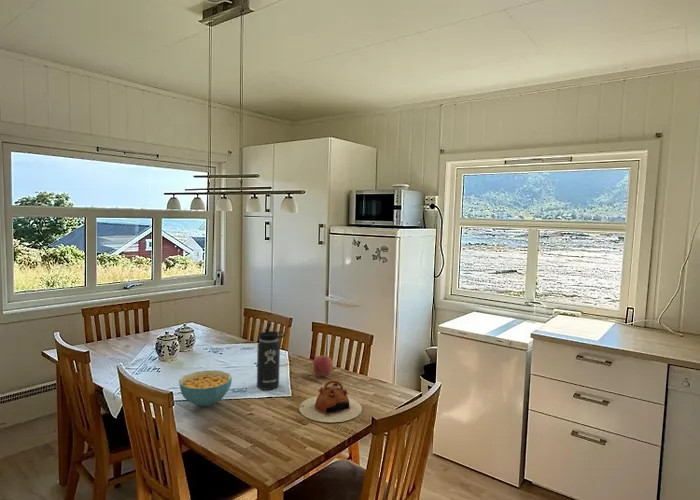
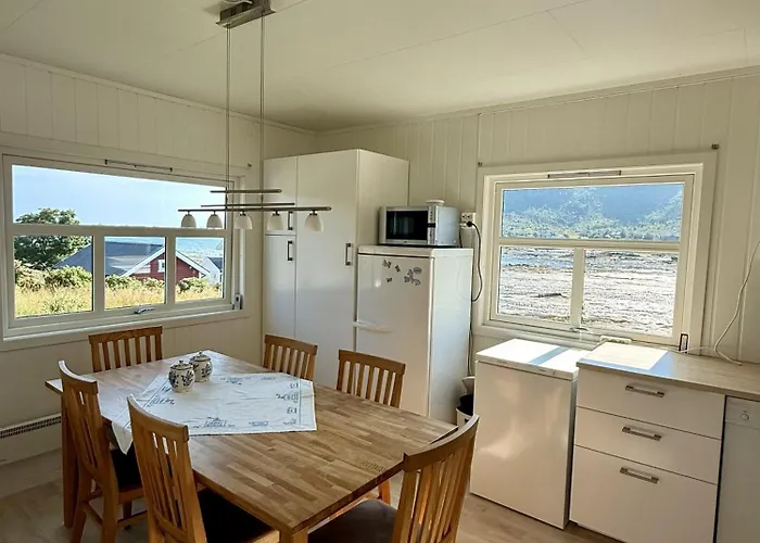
- teapot [298,378,363,423]
- thermos bottle [256,322,286,391]
- fruit [311,354,334,378]
- cereal bowl [178,370,233,407]
